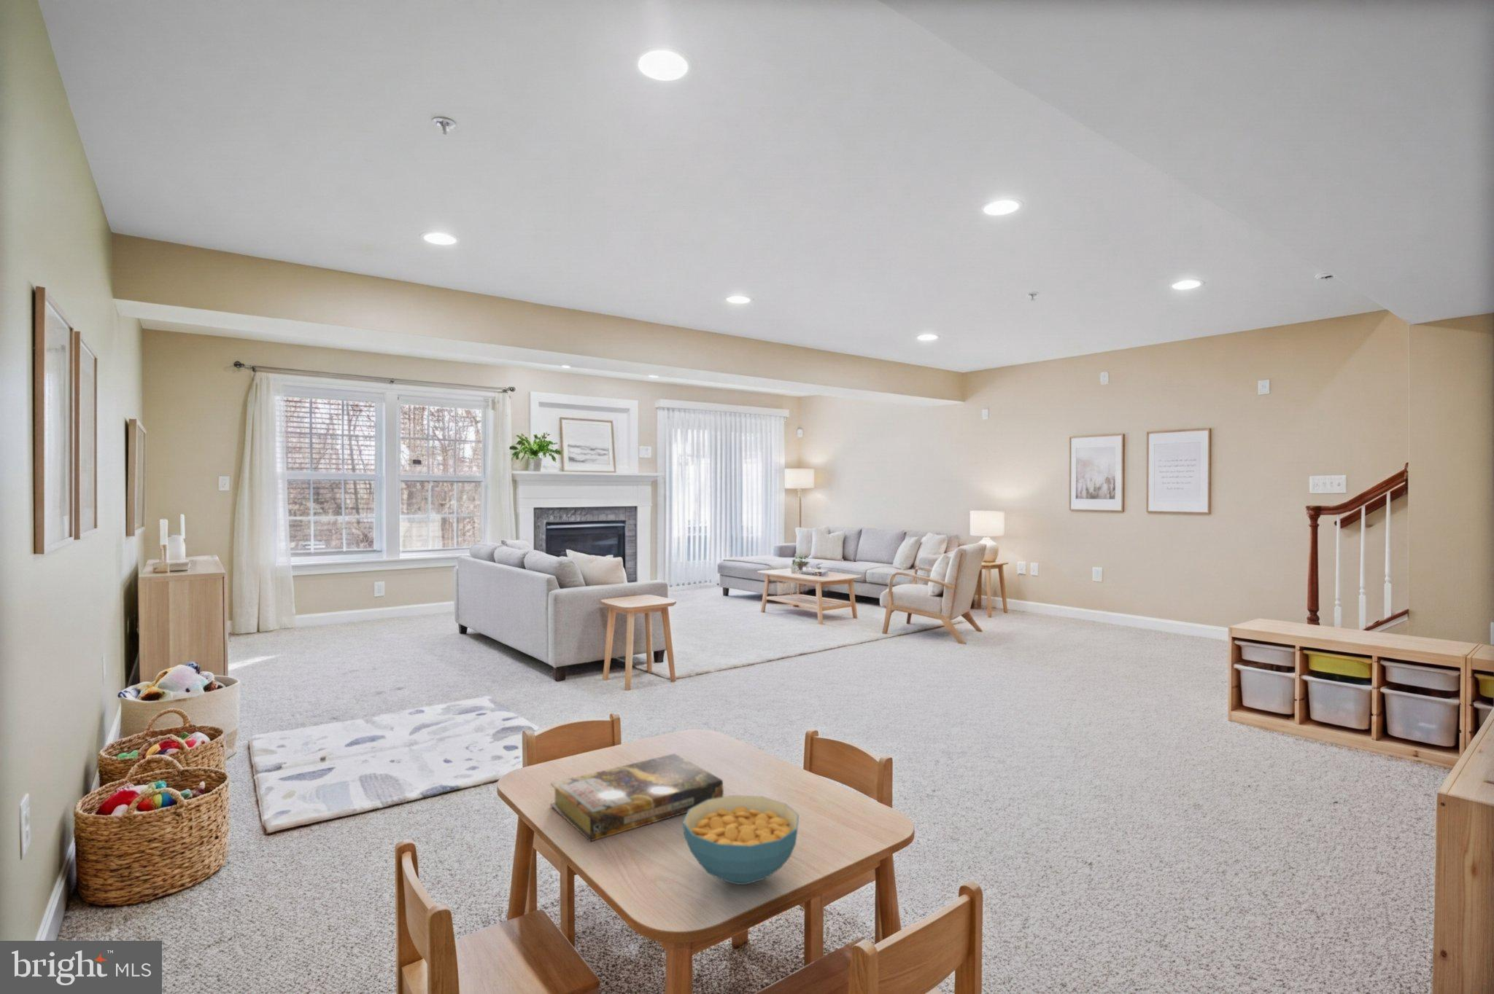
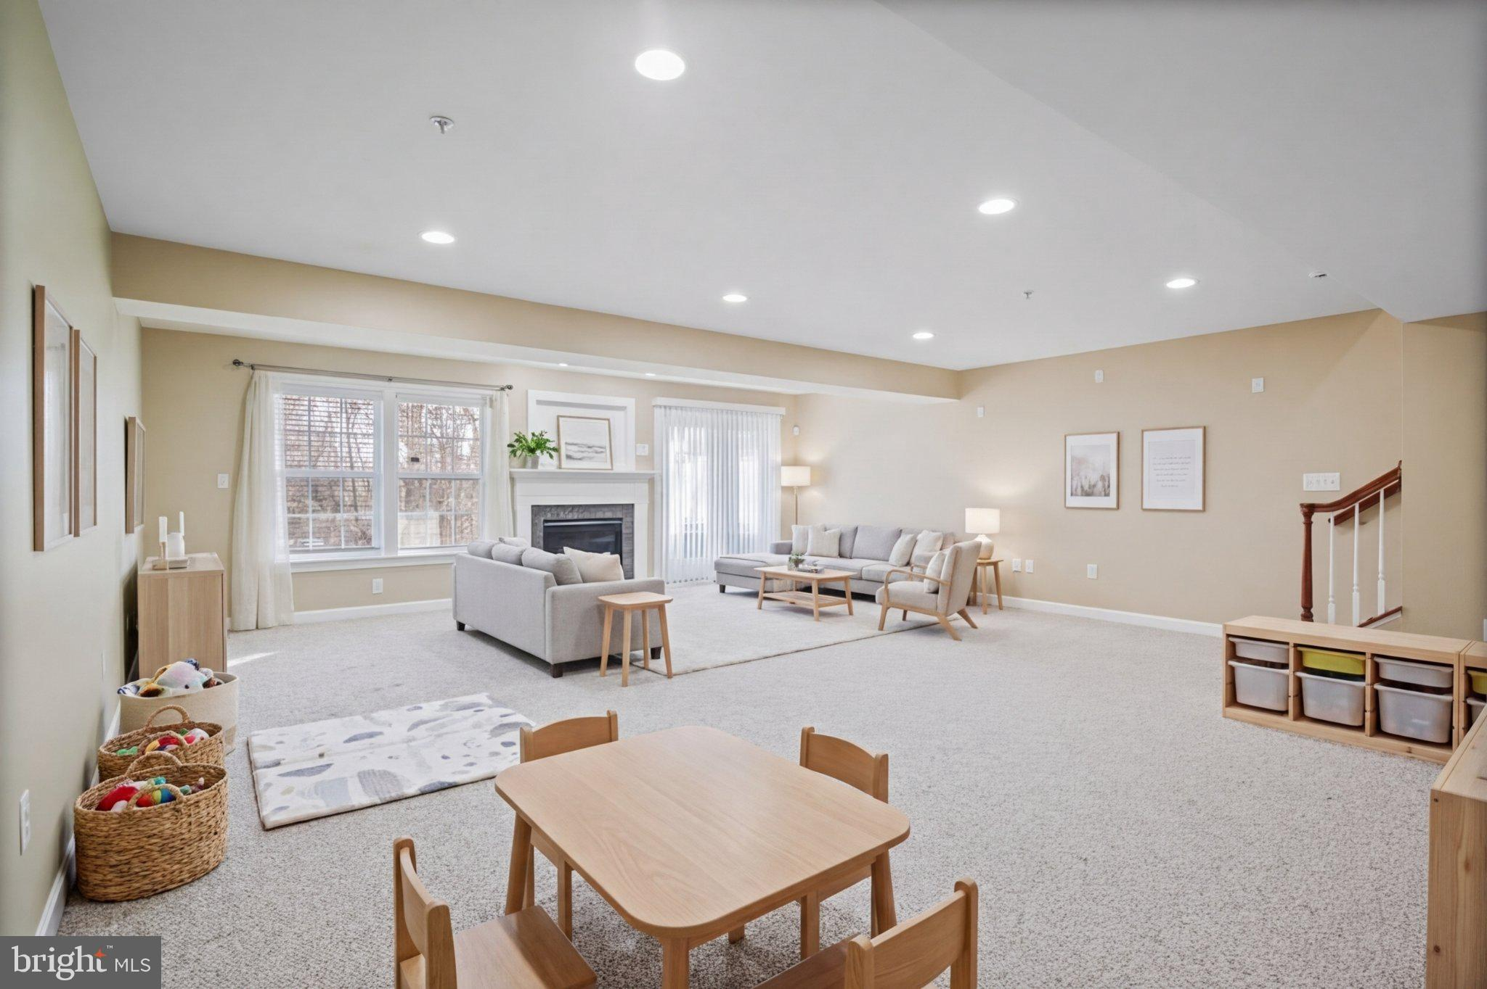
- cereal bowl [683,794,799,885]
- book [549,753,725,842]
